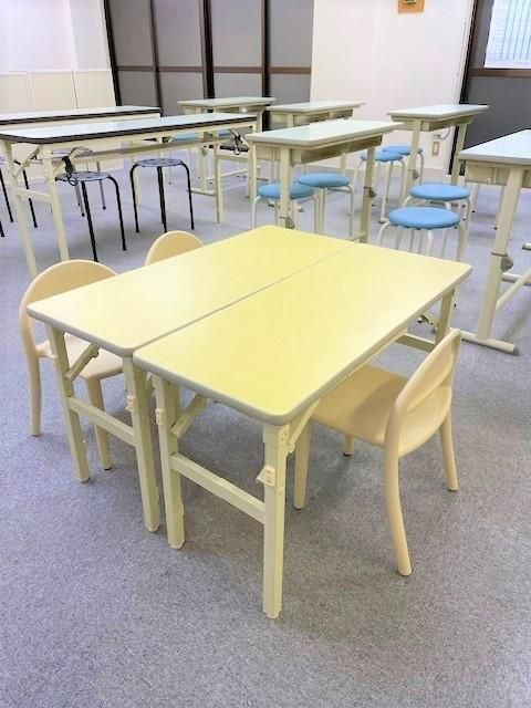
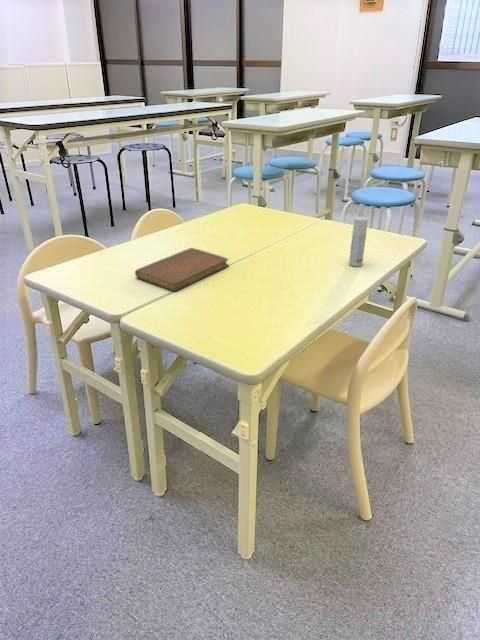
+ bottle [348,216,369,267]
+ notebook [134,247,230,292]
